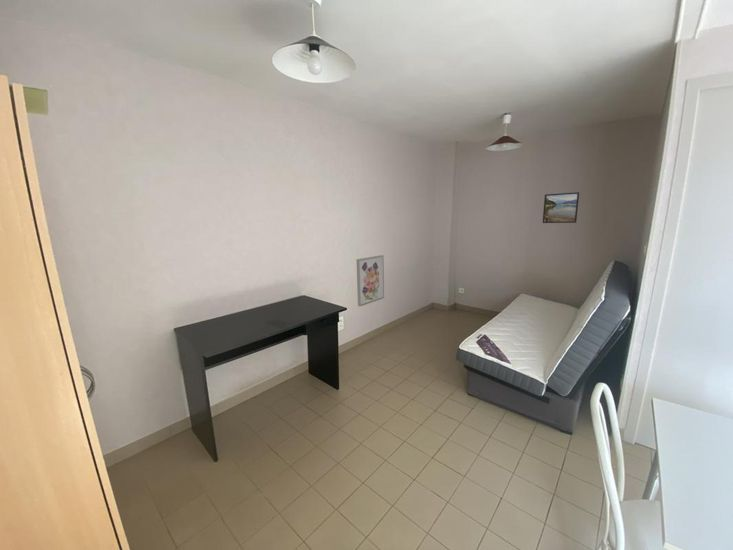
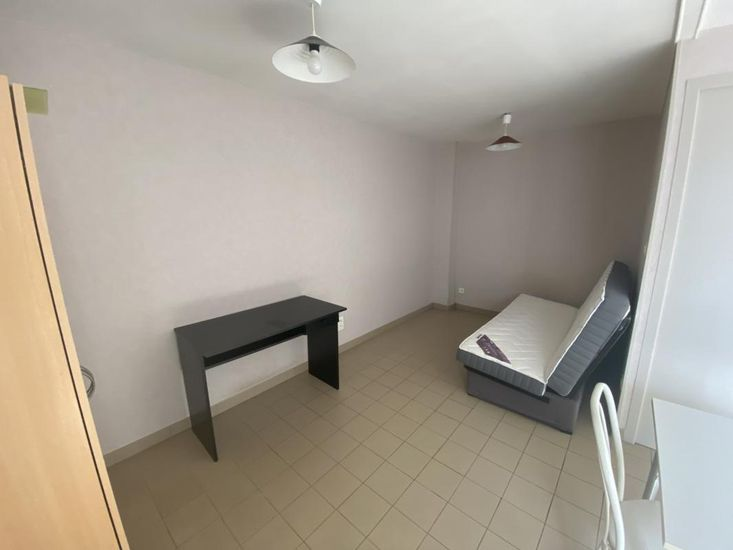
- wall art [355,254,385,308]
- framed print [542,191,580,224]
